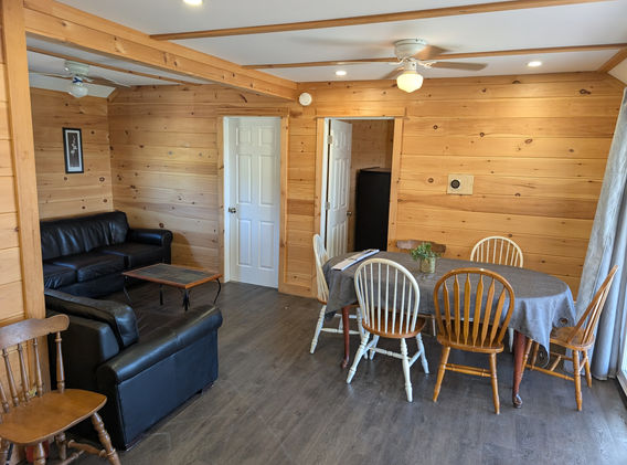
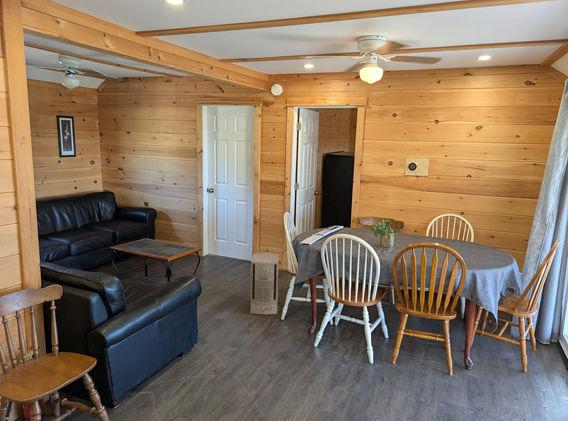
+ air purifier [250,252,280,315]
